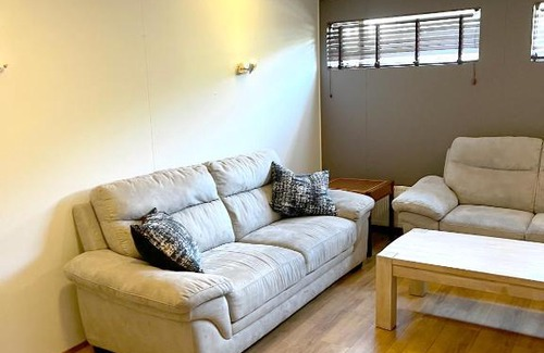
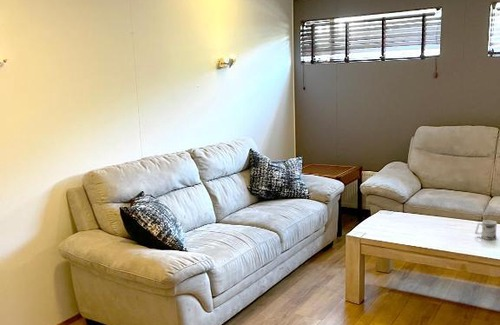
+ mug [474,219,498,241]
